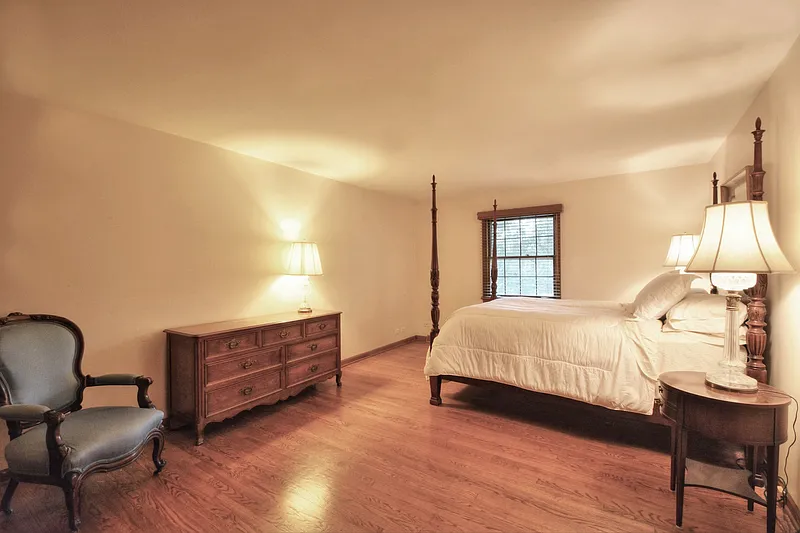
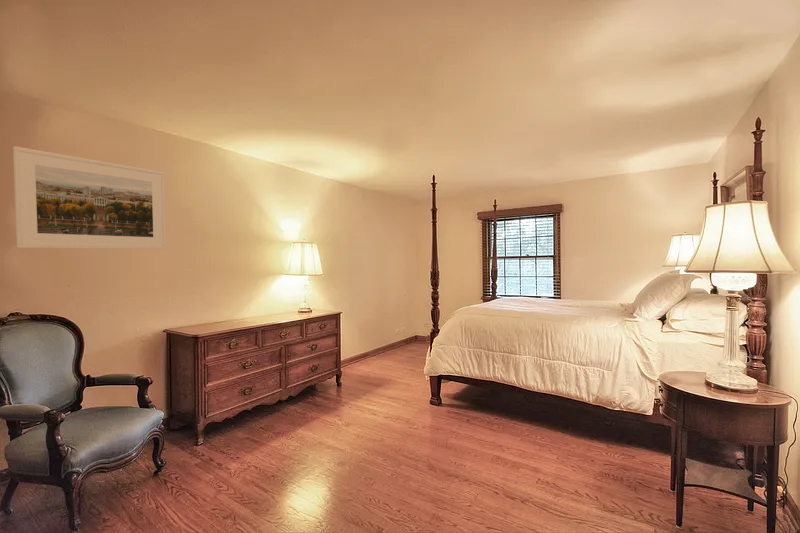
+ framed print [12,145,168,250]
